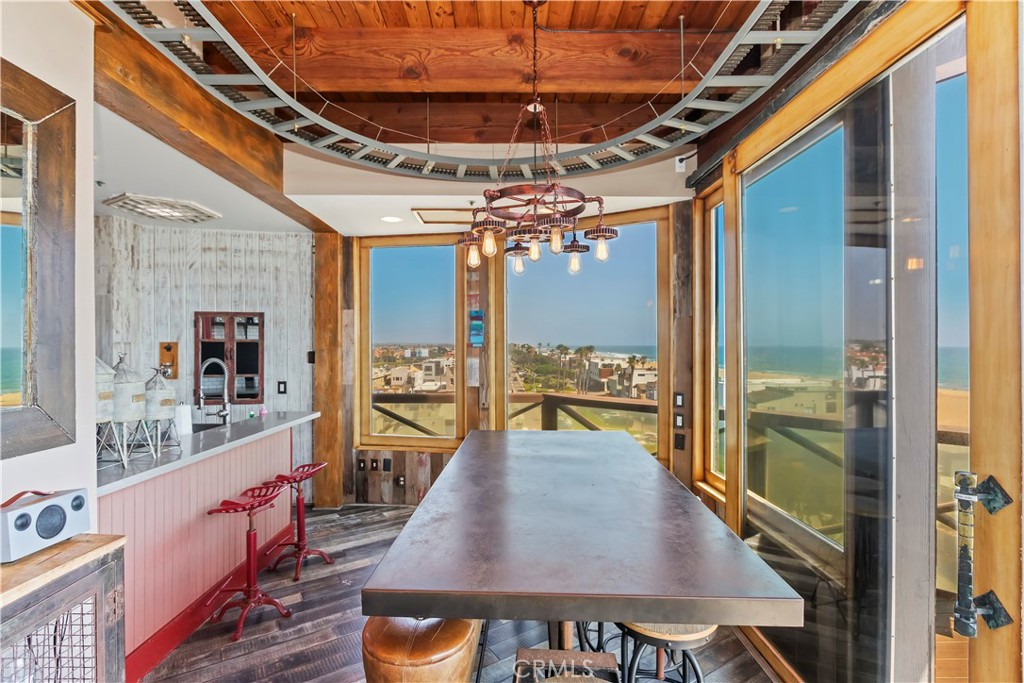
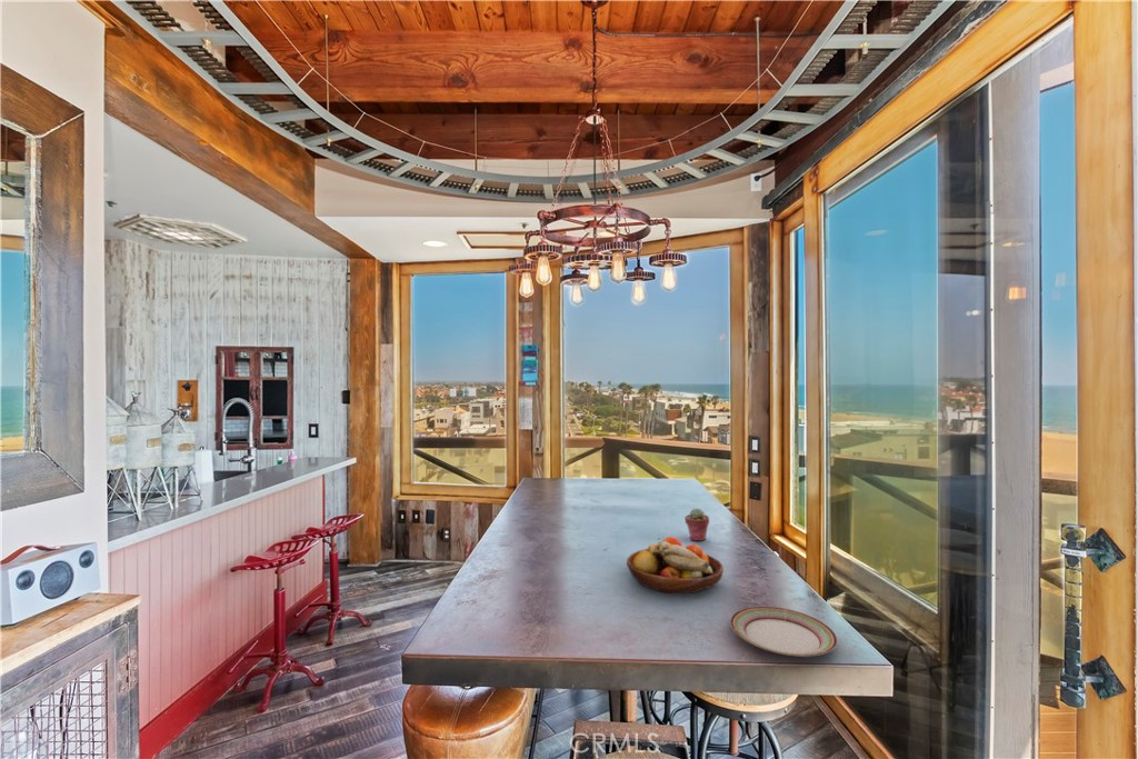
+ potted succulent [683,507,710,542]
+ plate [729,606,839,658]
+ fruit bowl [626,536,725,593]
